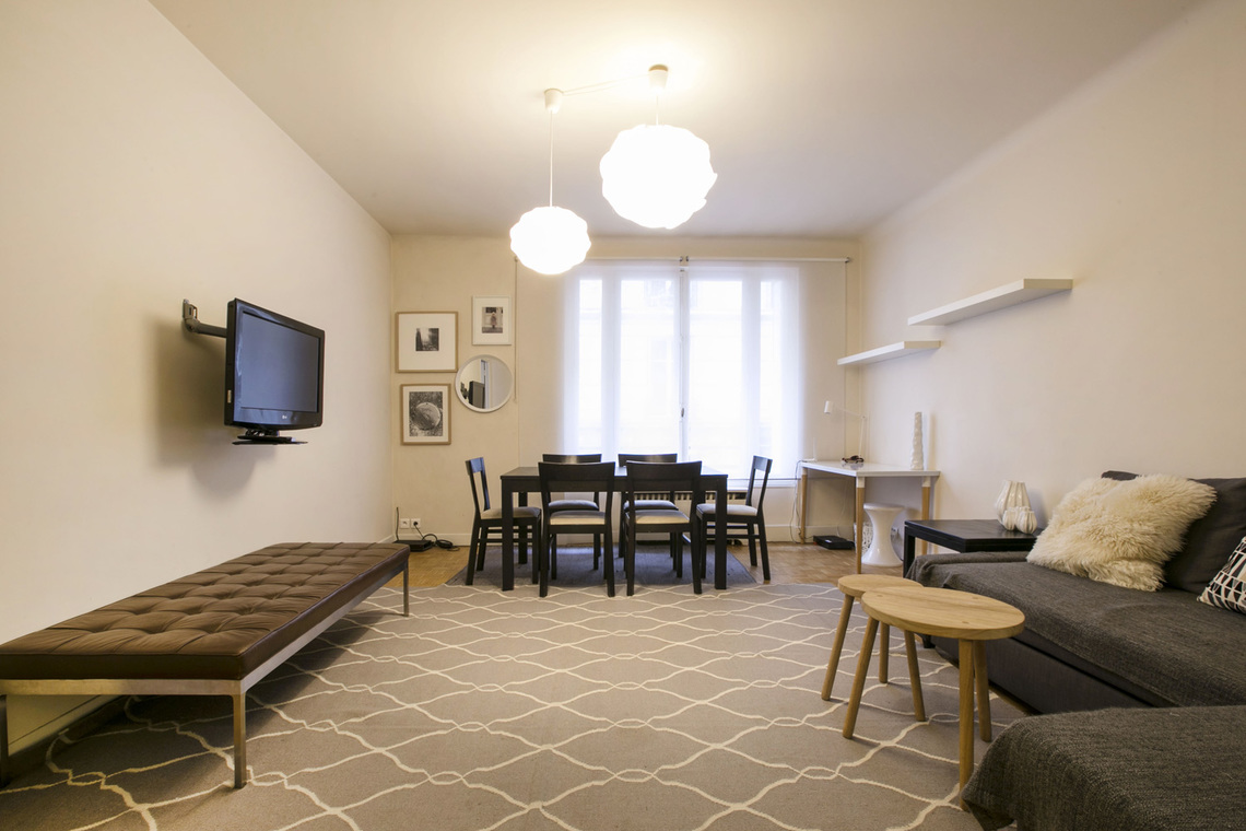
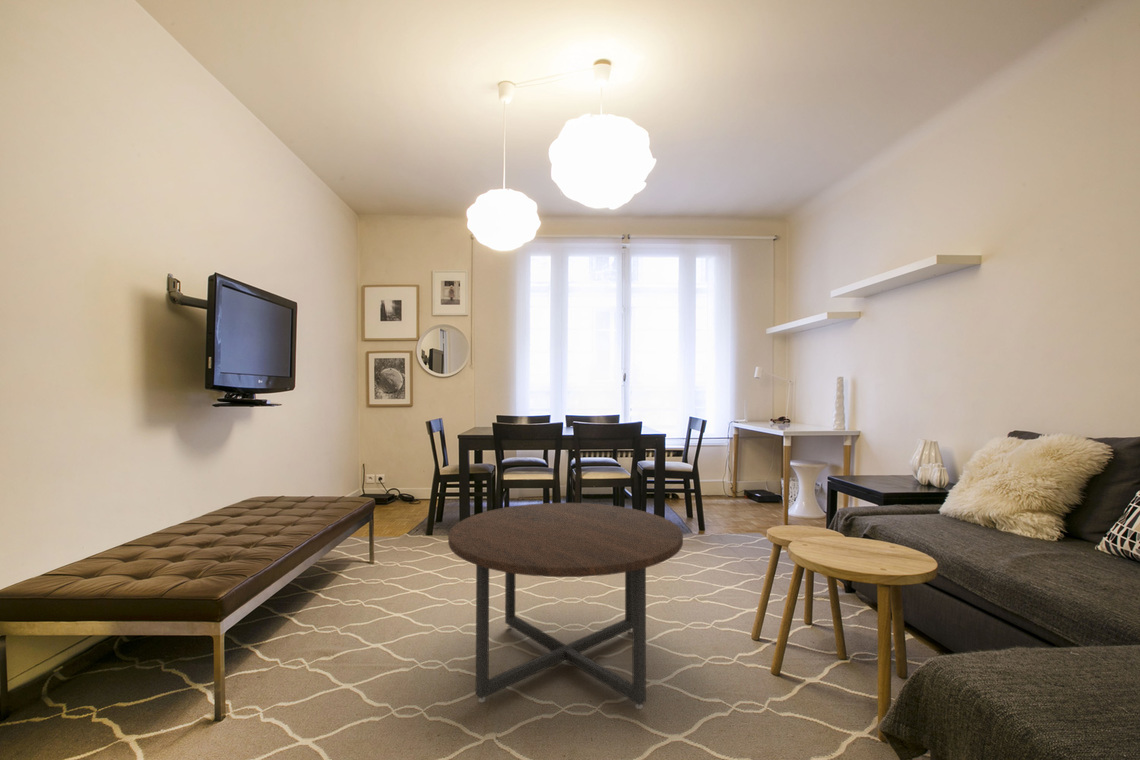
+ coffee table [447,502,684,710]
